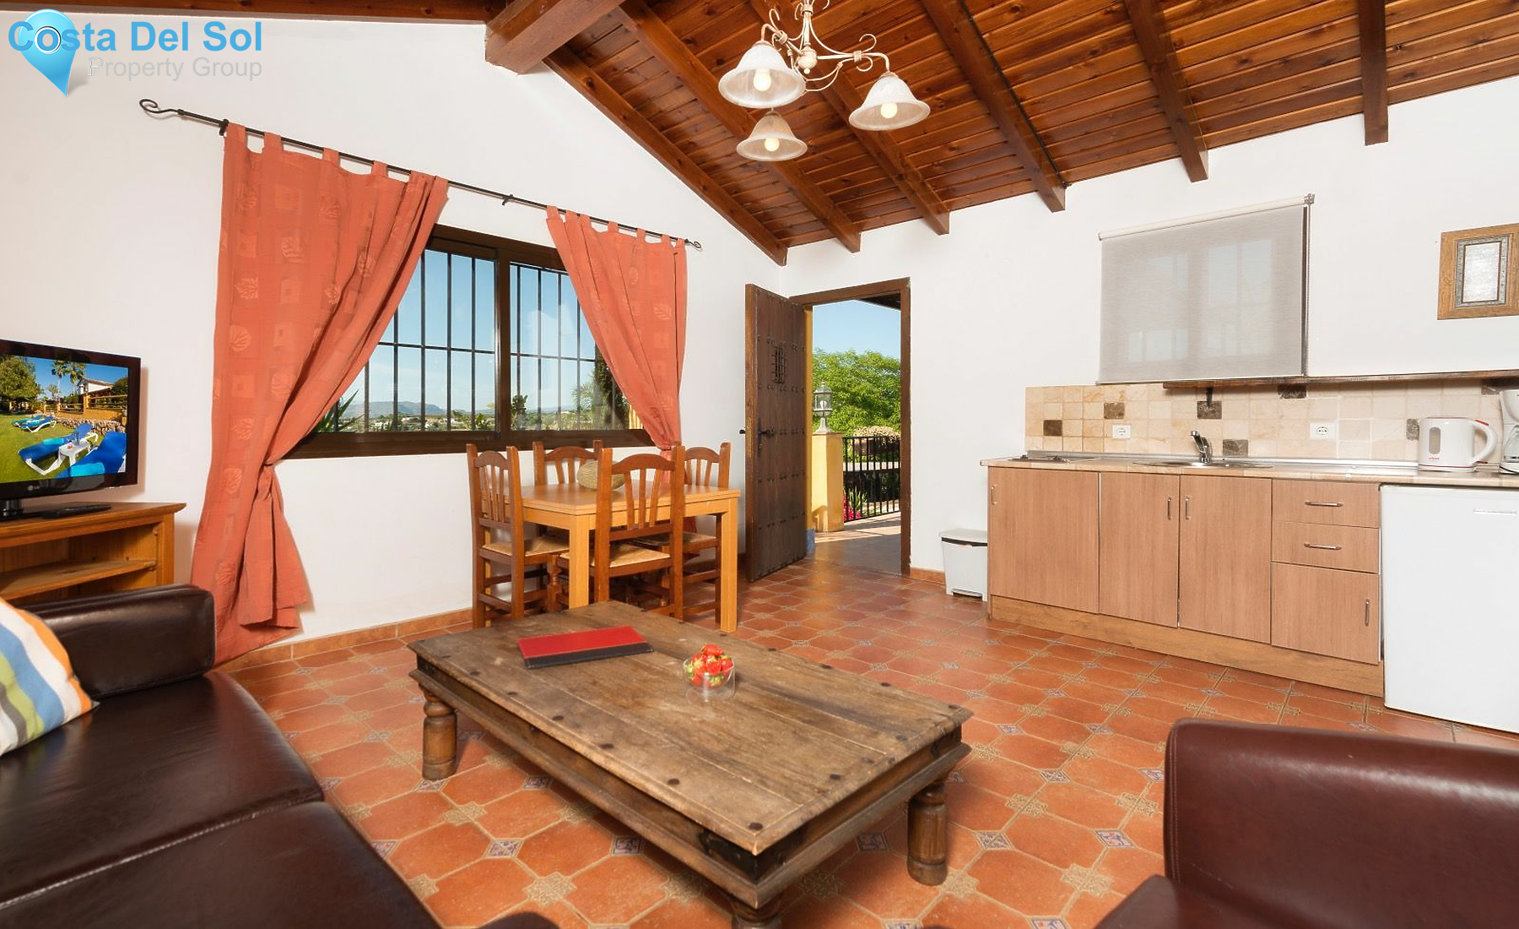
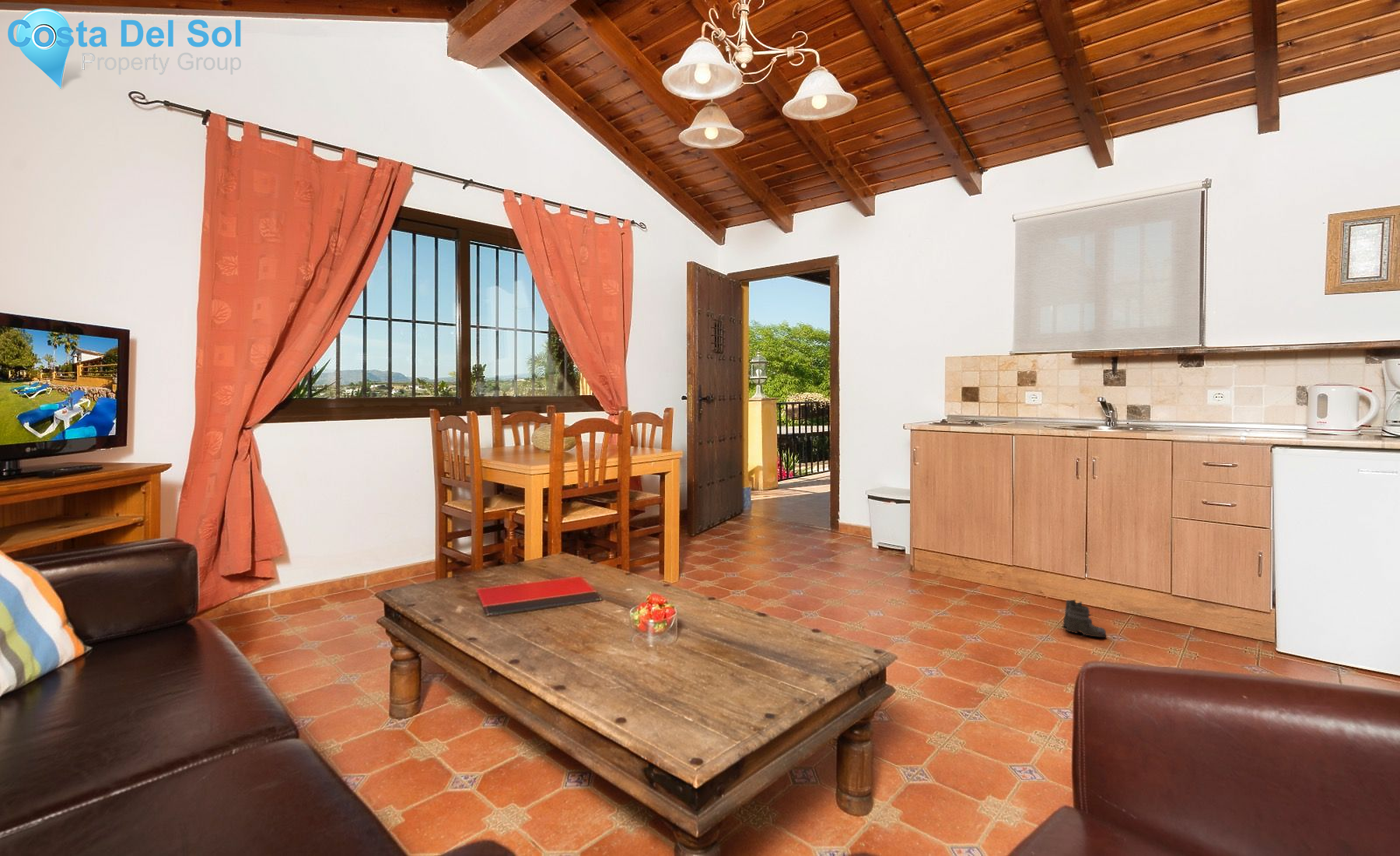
+ boots [1062,599,1108,638]
